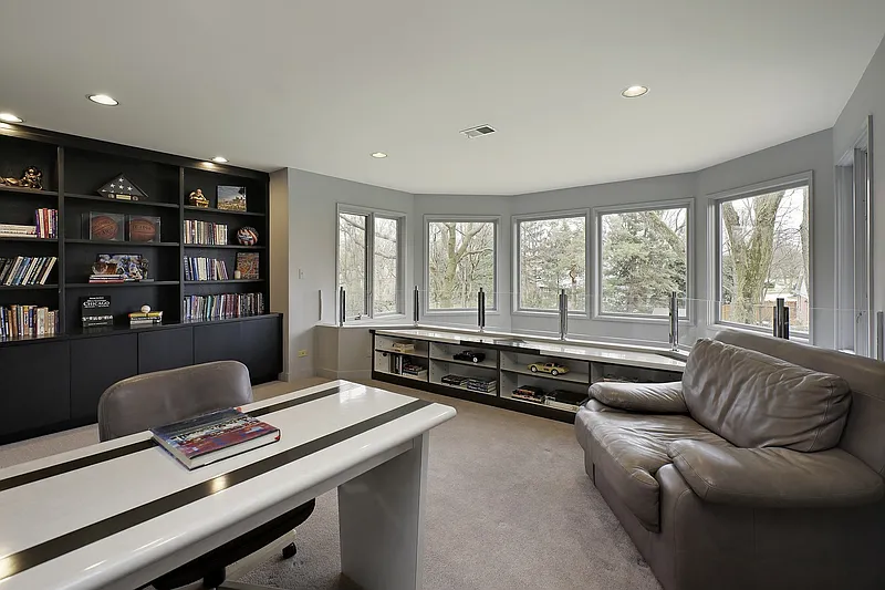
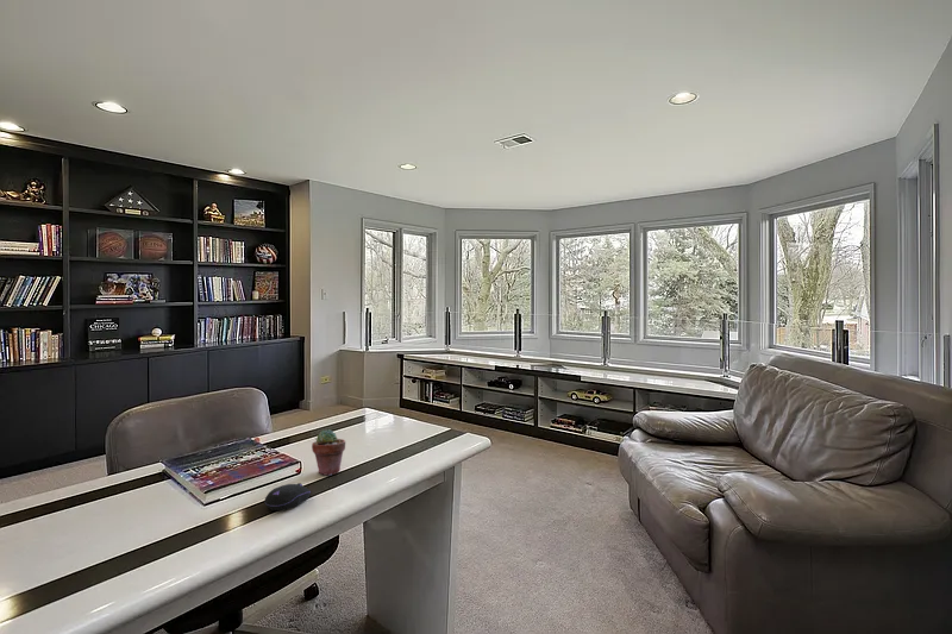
+ potted succulent [311,428,346,477]
+ computer mouse [263,482,312,511]
